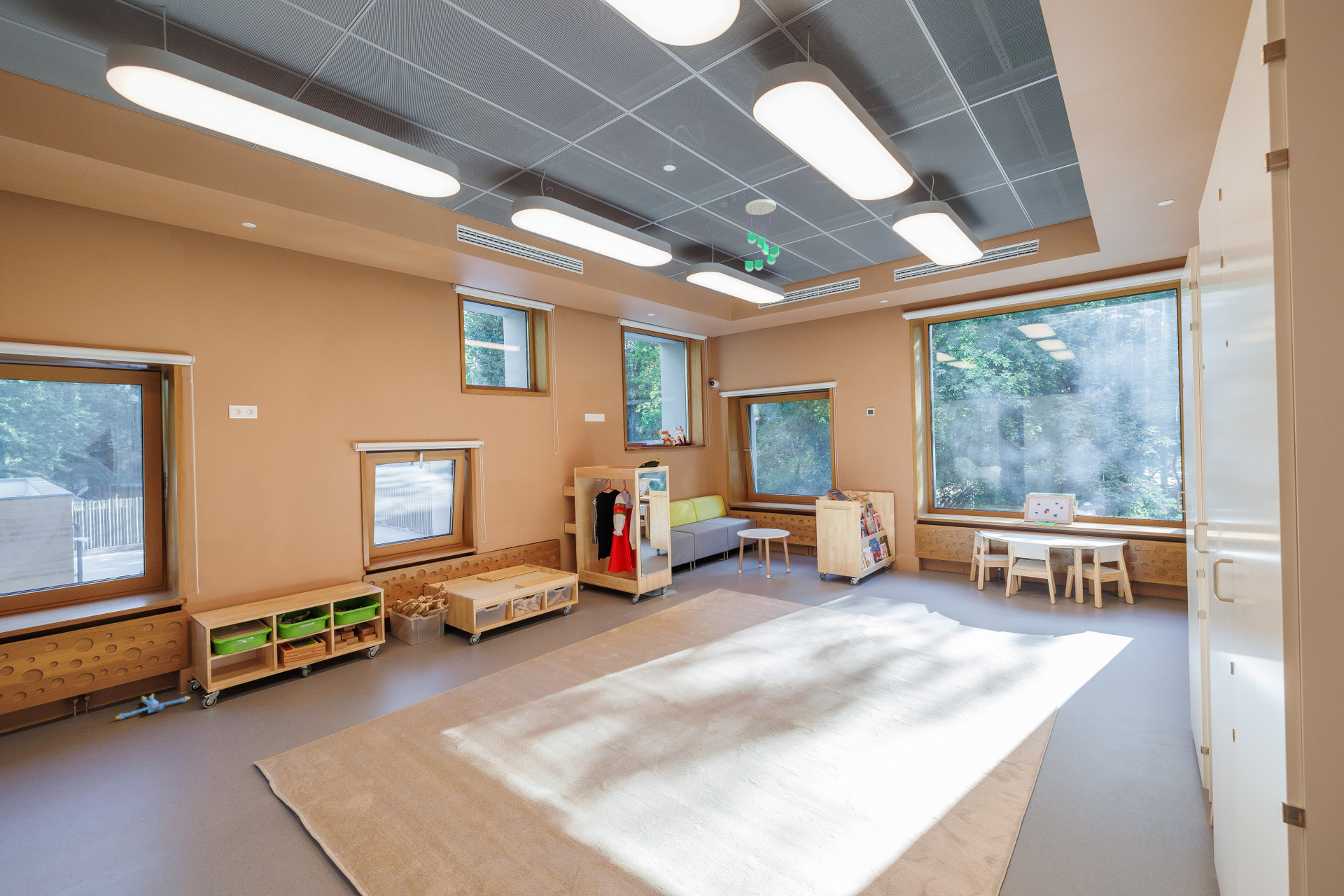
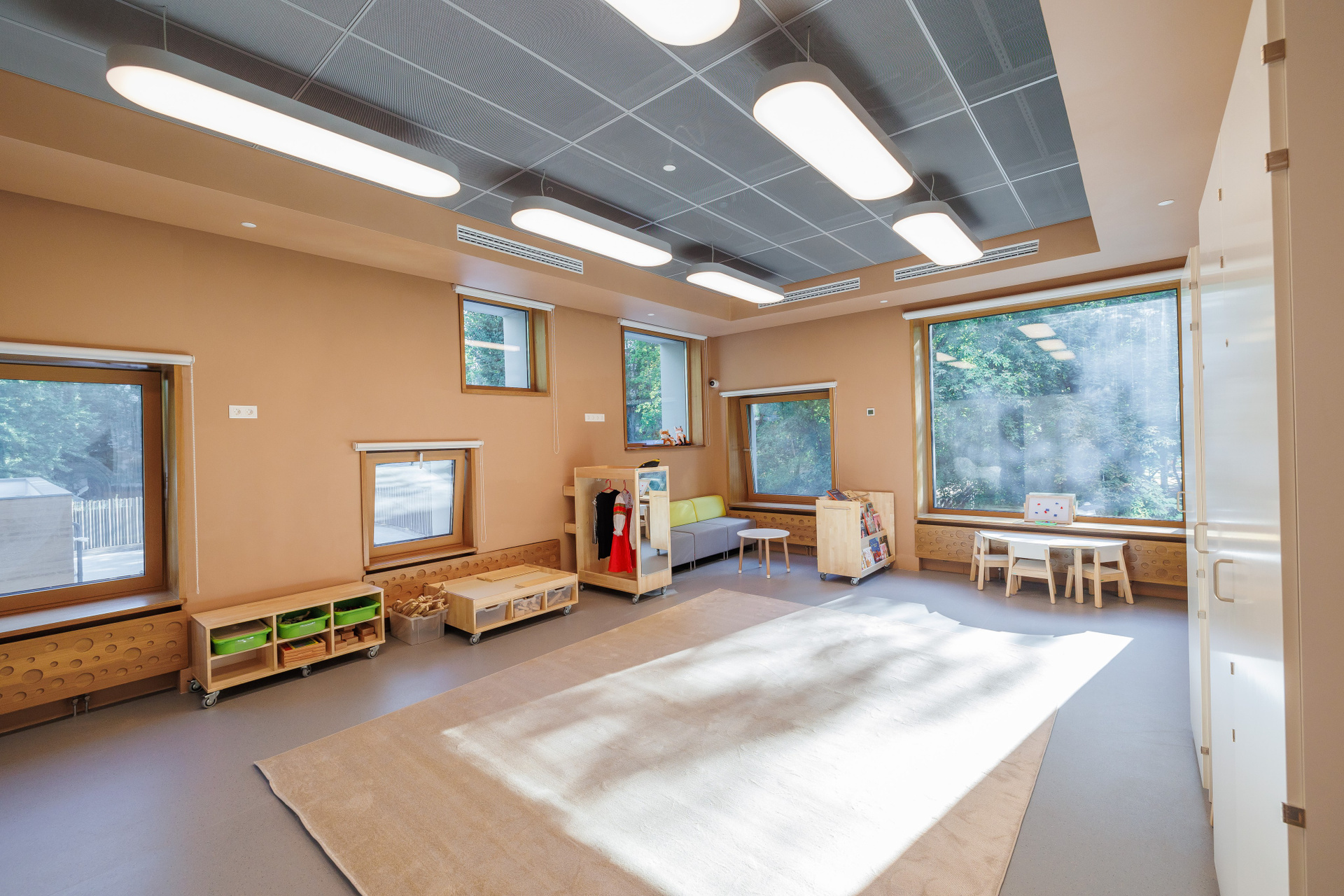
- ceiling mobile [744,198,780,272]
- plush toy [115,693,191,720]
